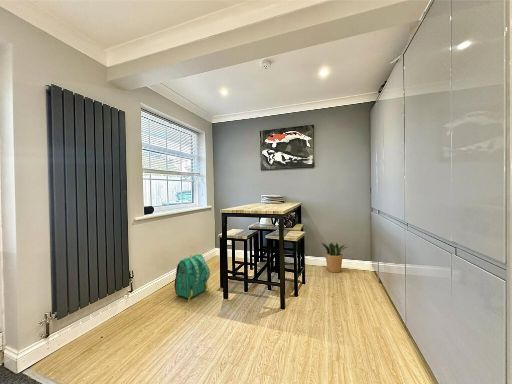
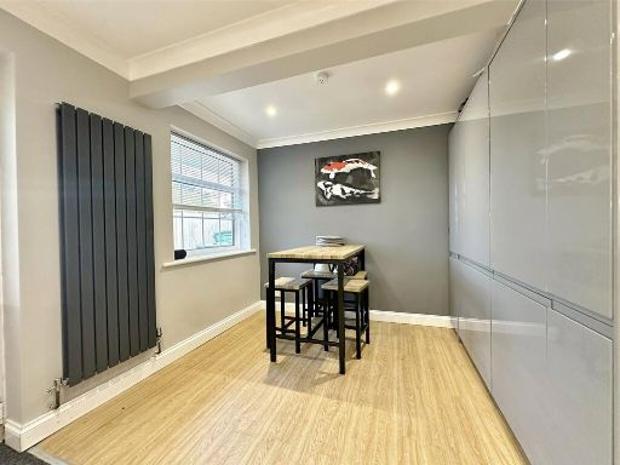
- backpack [173,253,211,302]
- potted plant [319,241,348,274]
